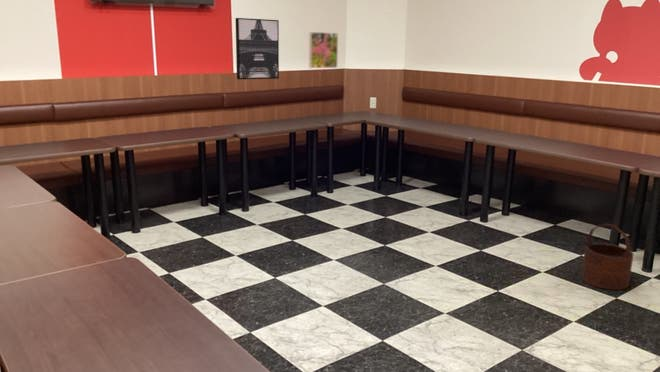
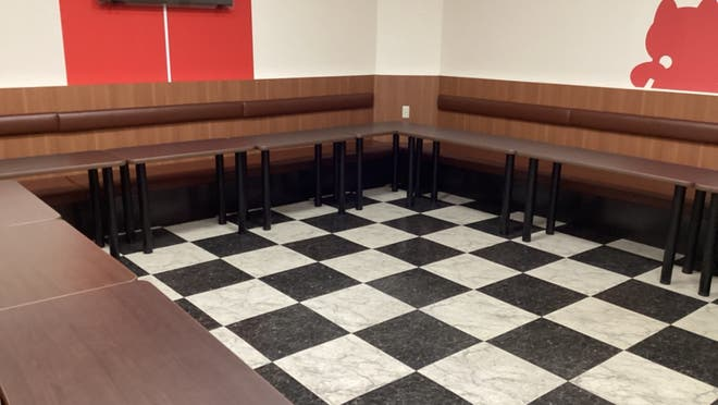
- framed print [308,31,339,69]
- wall art [235,17,280,80]
- wooden bucket [580,223,634,291]
